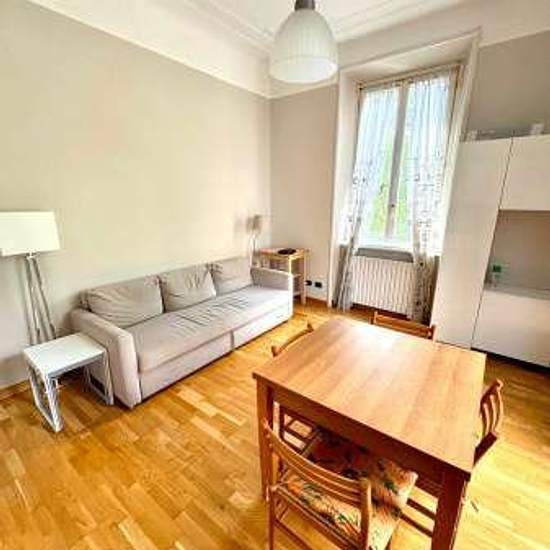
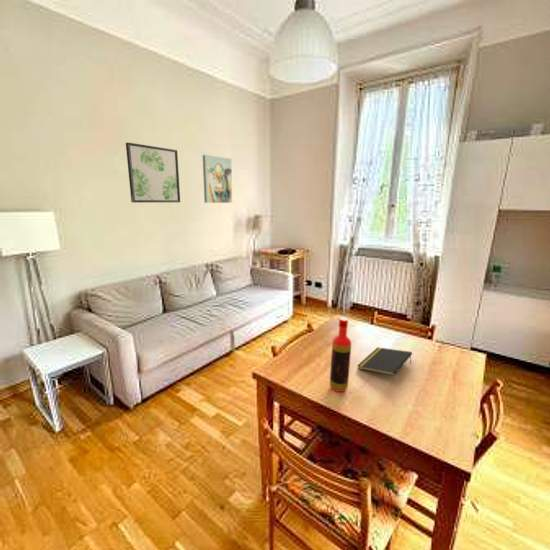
+ wall art [202,154,233,204]
+ wall art [125,142,181,204]
+ notepad [356,346,413,376]
+ bottle [329,316,352,393]
